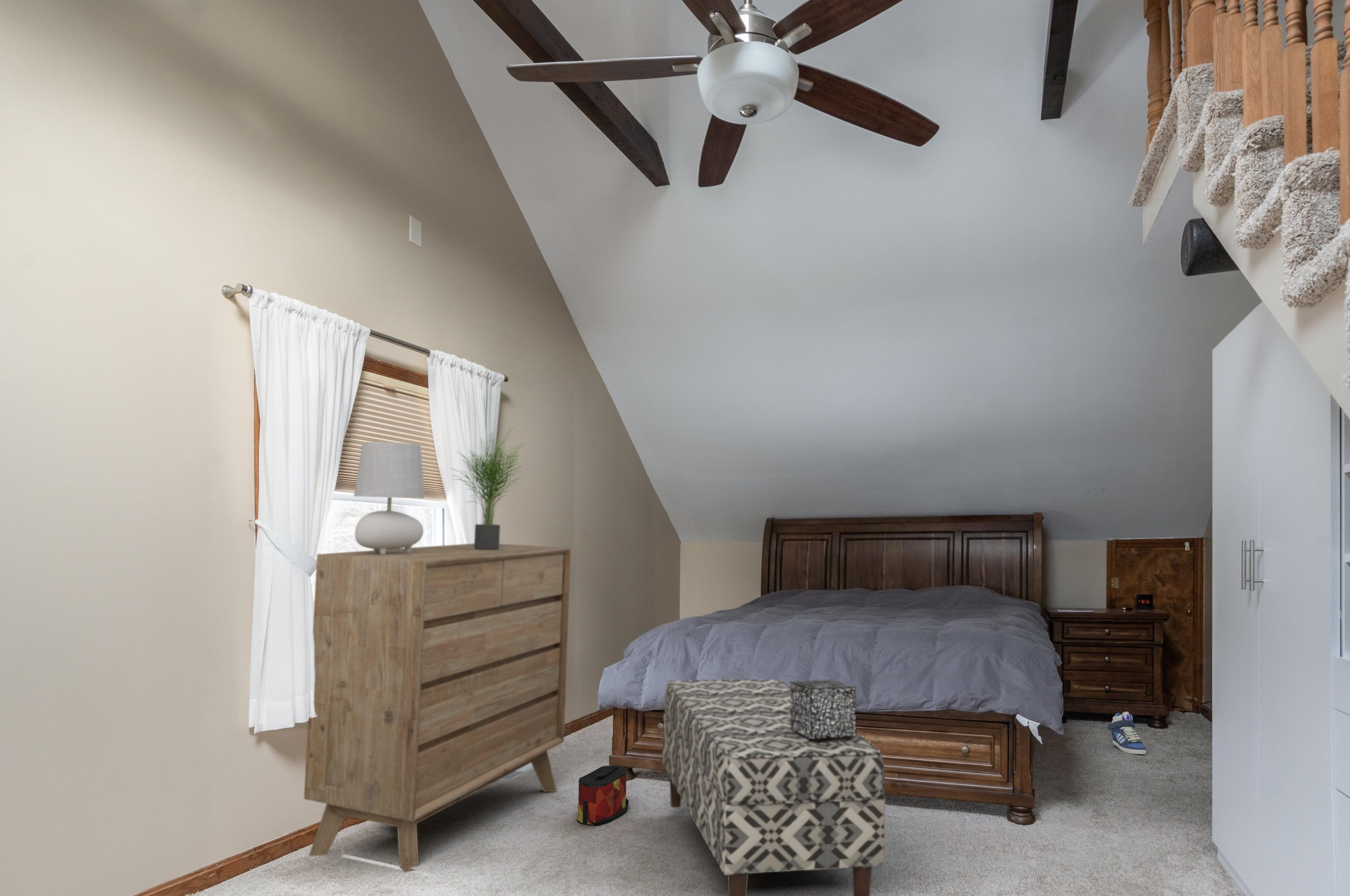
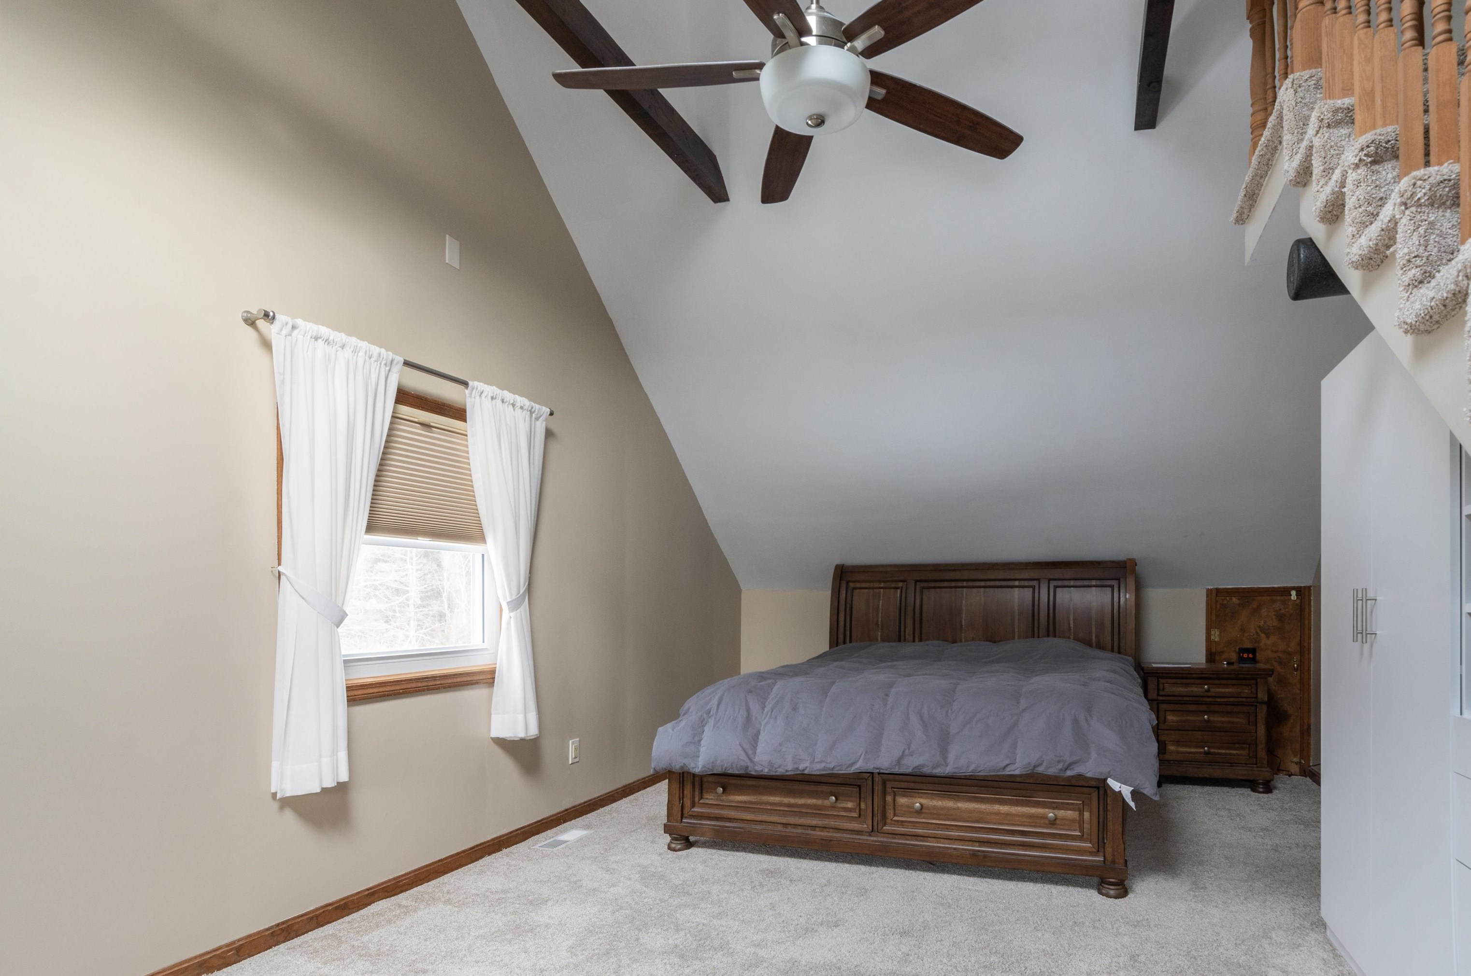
- potted plant [447,427,526,550]
- dresser [304,543,571,873]
- bag [577,765,629,826]
- bench [662,679,885,896]
- decorative box [790,679,857,740]
- table lamp [353,441,425,554]
- sneaker [1107,711,1147,755]
